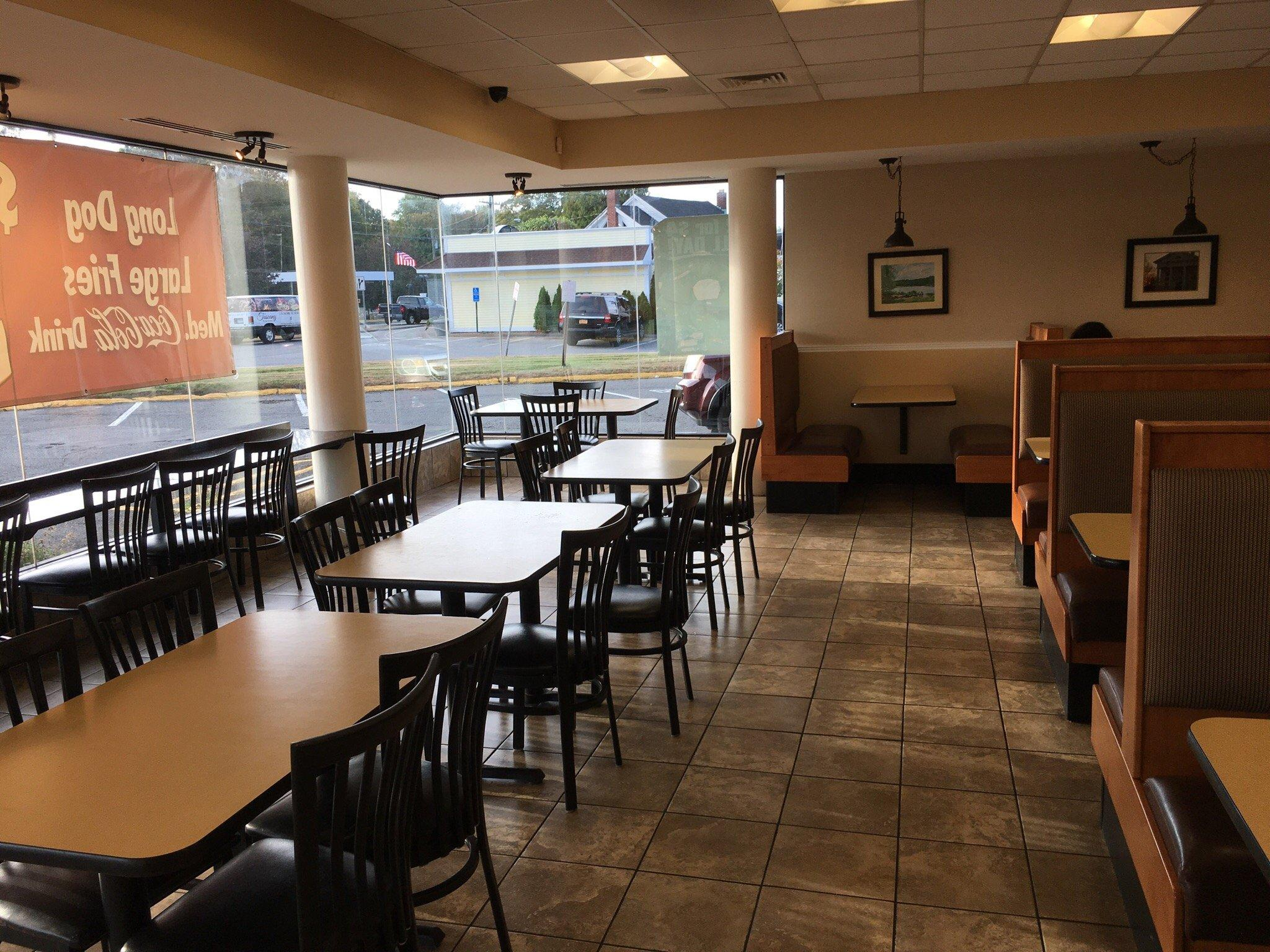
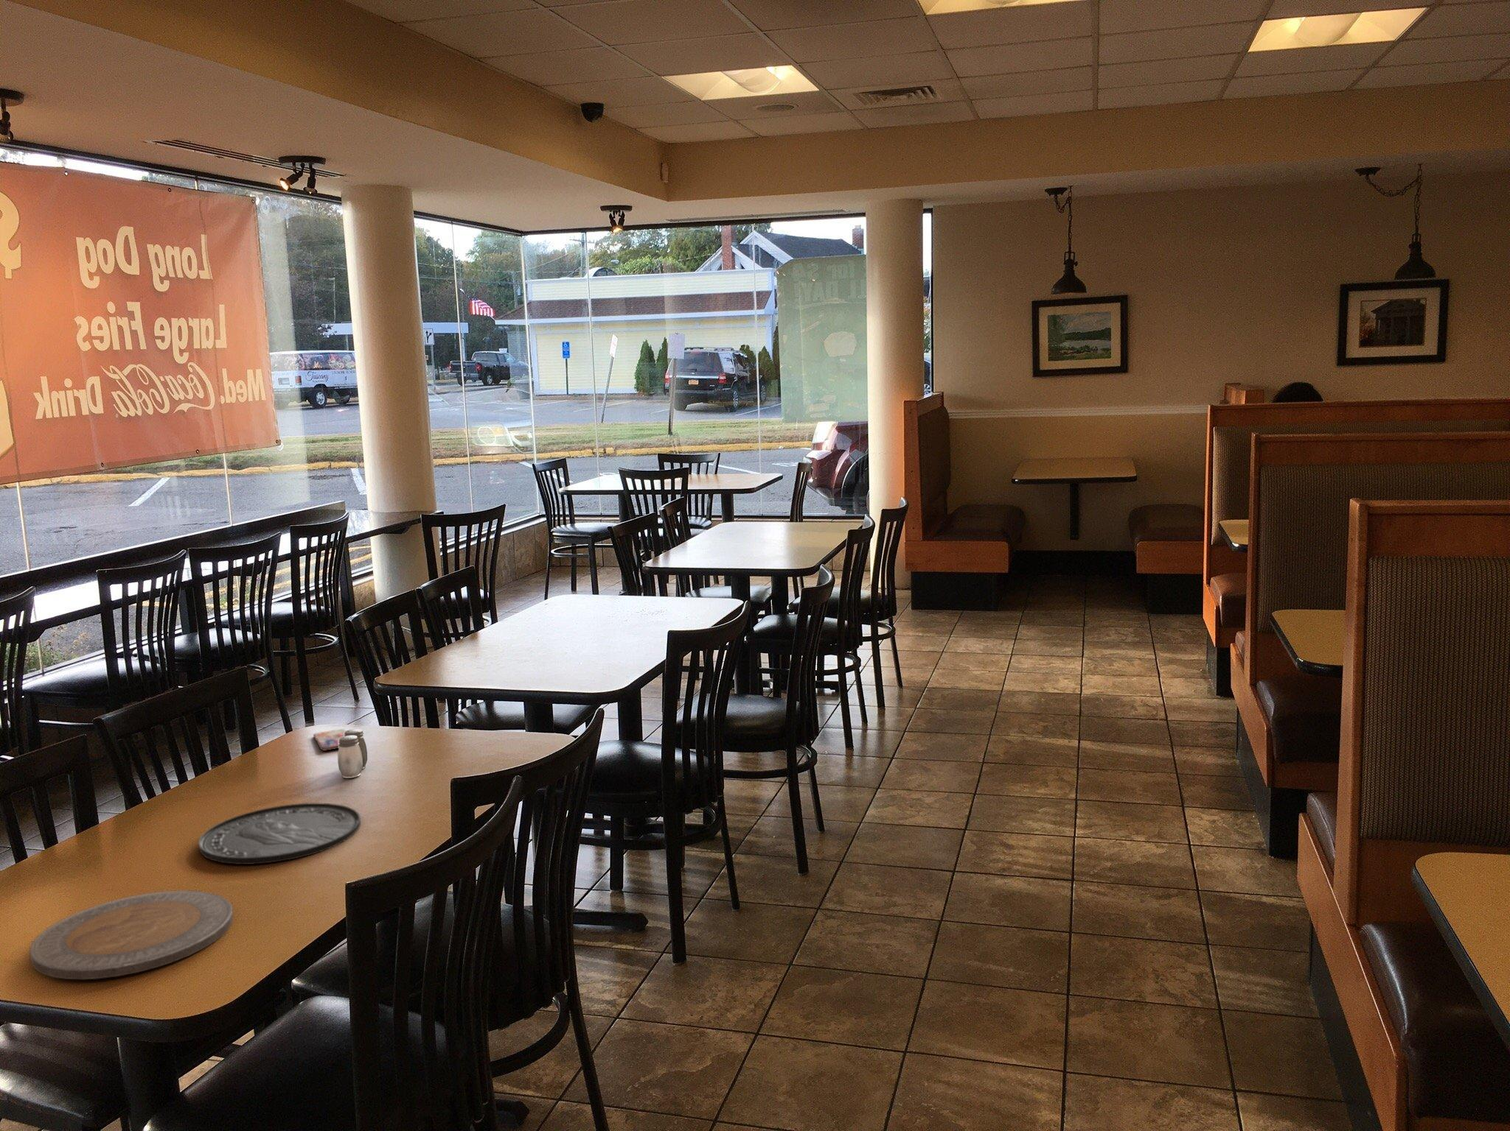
+ smartphone [313,728,346,752]
+ salt and pepper shaker [336,728,367,779]
+ plate [29,890,234,980]
+ plate [199,803,361,865]
